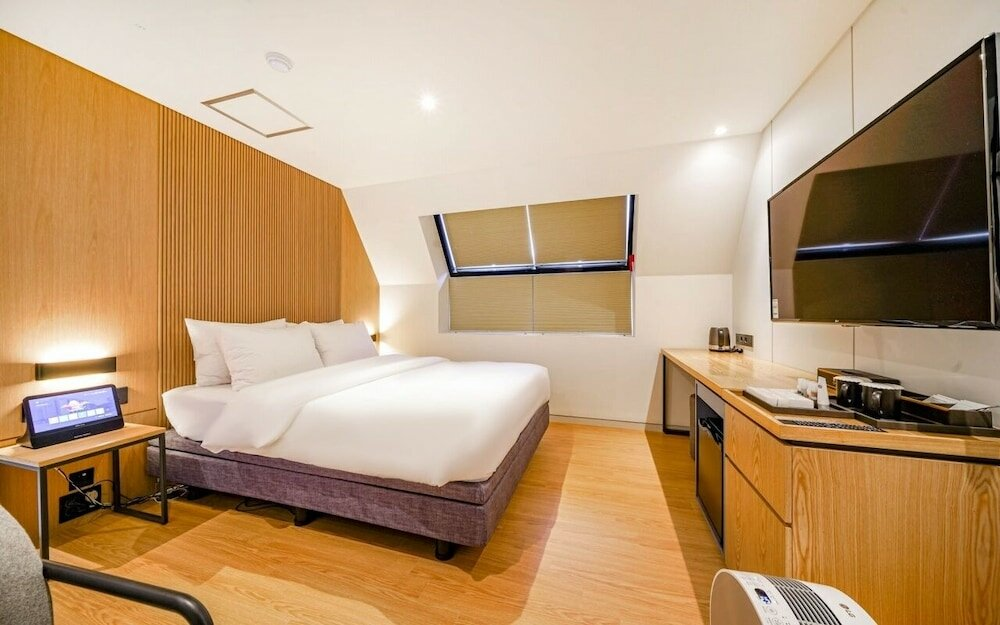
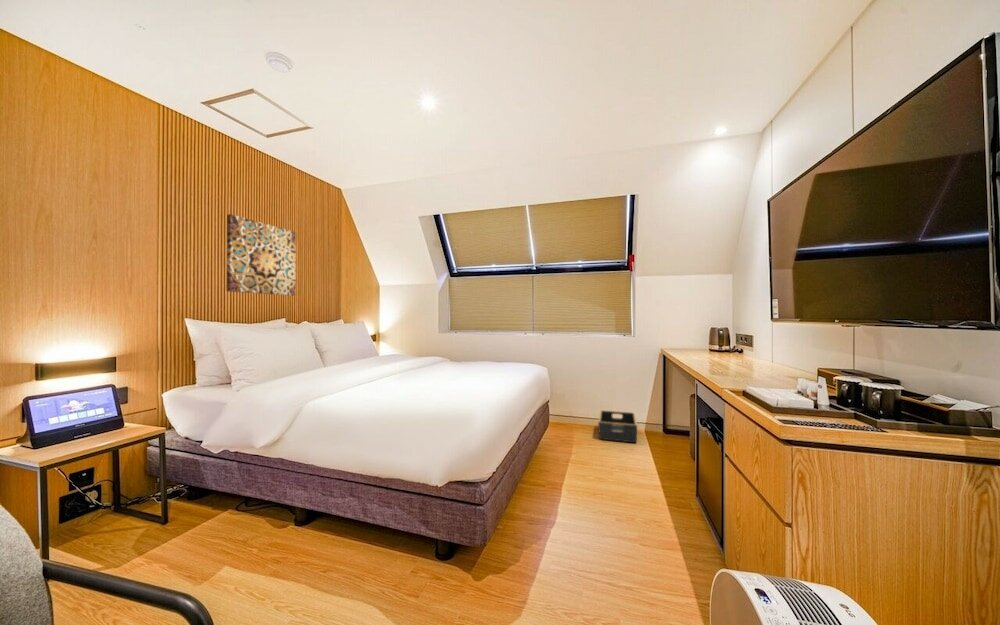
+ basket [597,409,638,443]
+ wall art [226,213,297,297]
